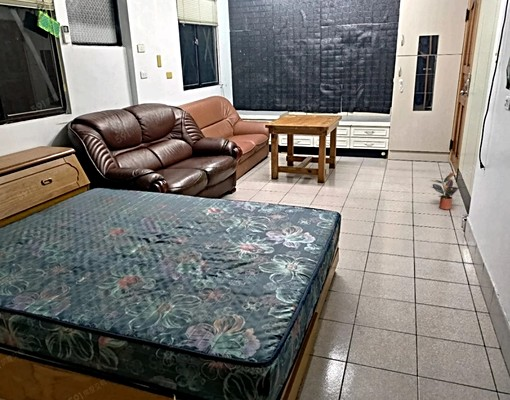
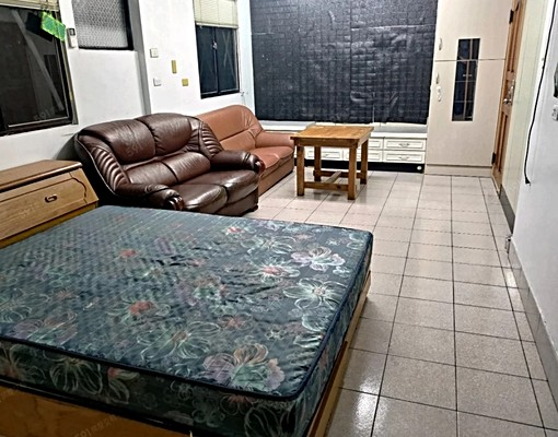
- potted plant [429,171,461,210]
